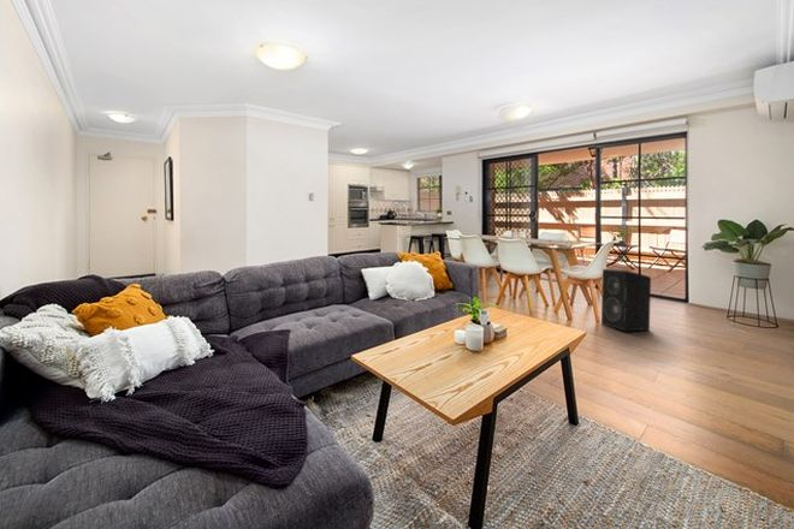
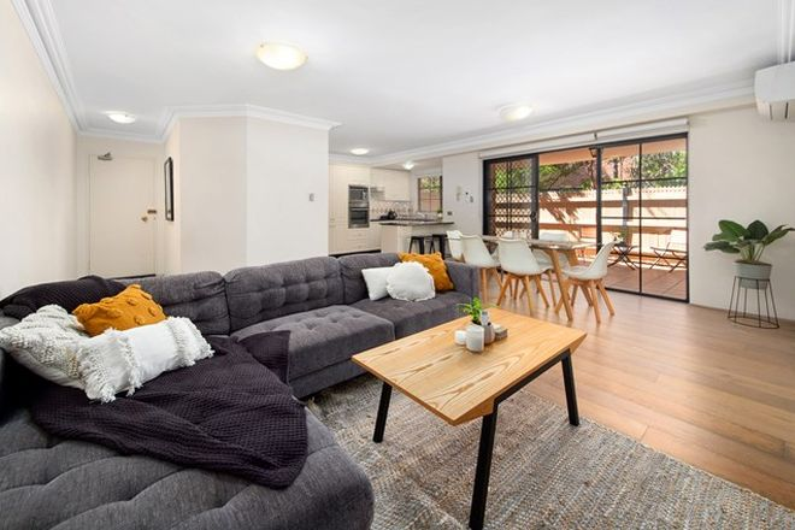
- speaker [600,268,652,332]
